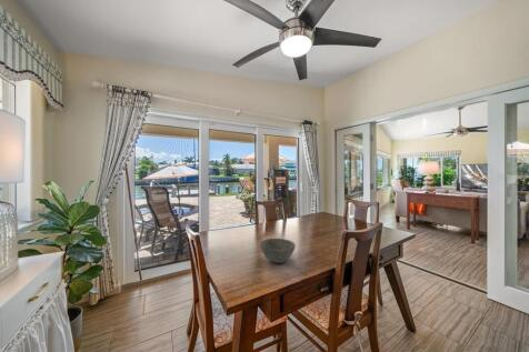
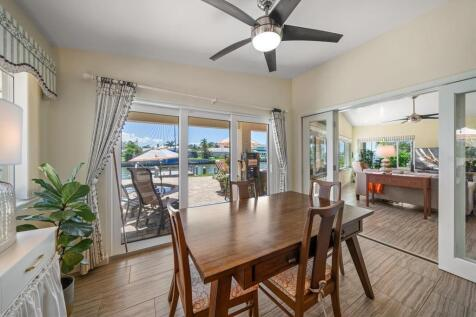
- bowl [259,238,297,264]
